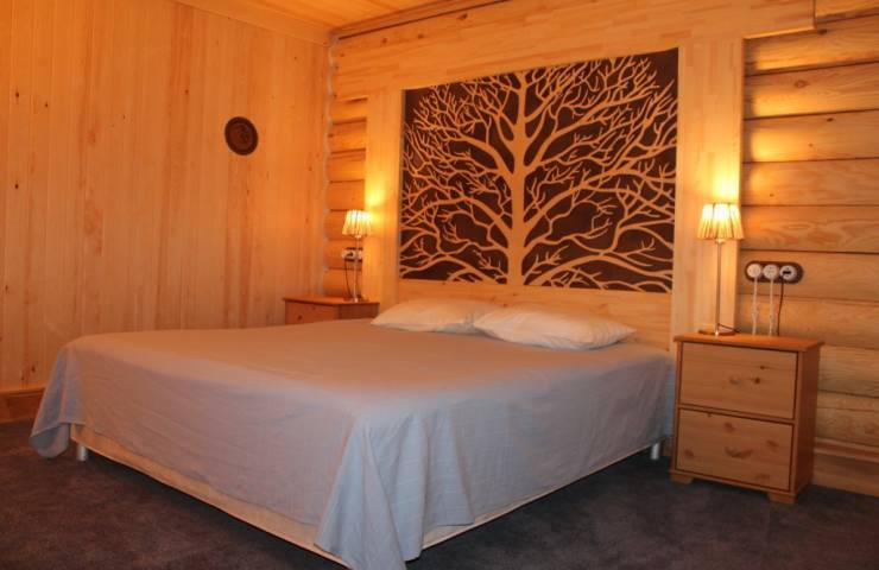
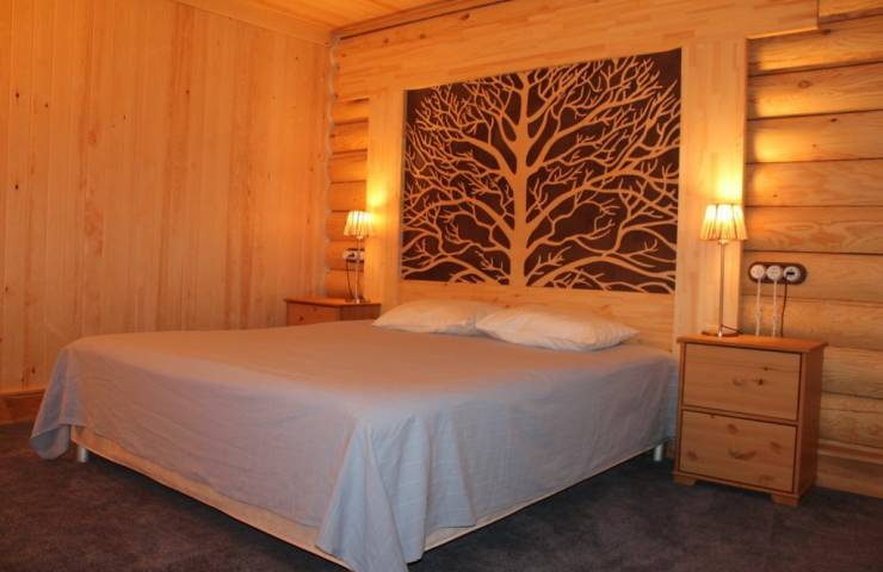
- decorative plate [223,115,260,157]
